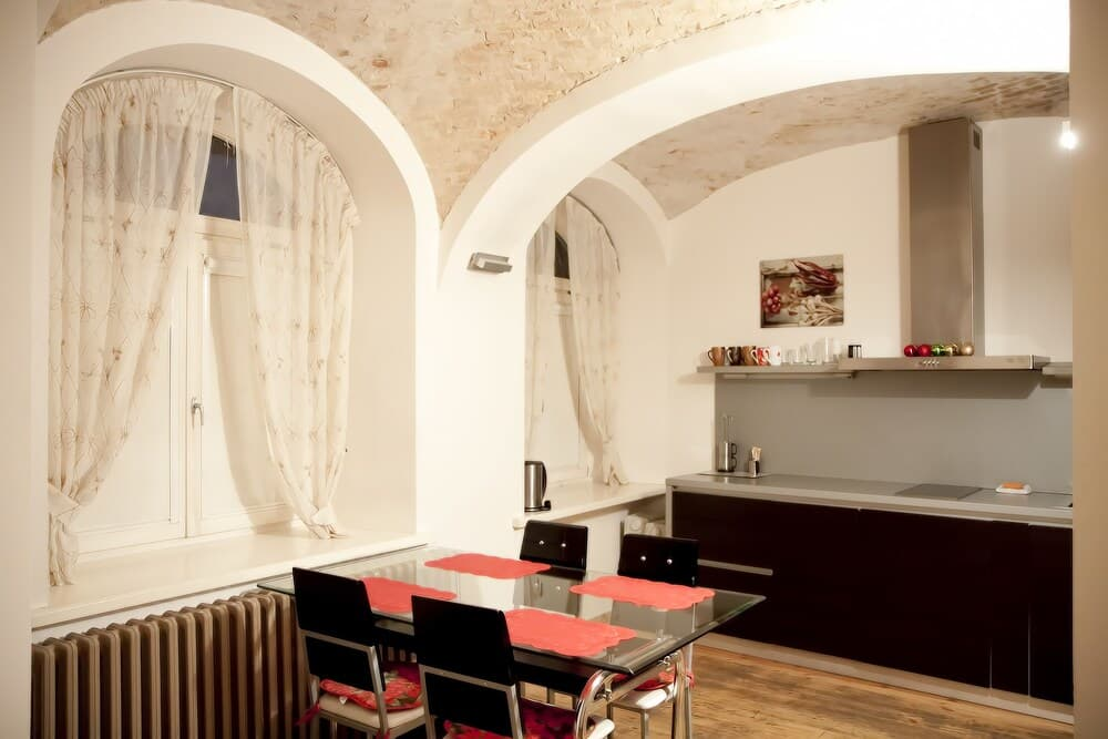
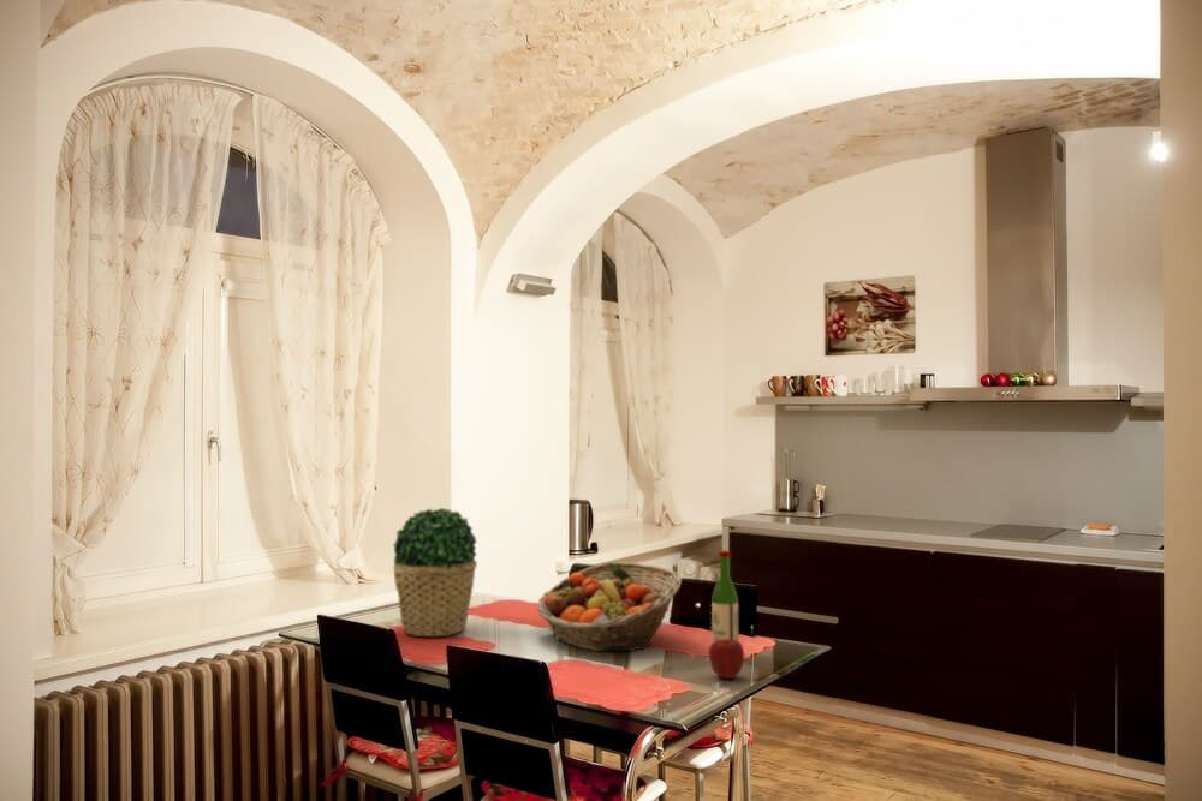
+ potted plant [392,507,478,638]
+ wine bottle [710,549,739,644]
+ apple [707,639,745,680]
+ fruit basket [536,561,683,652]
